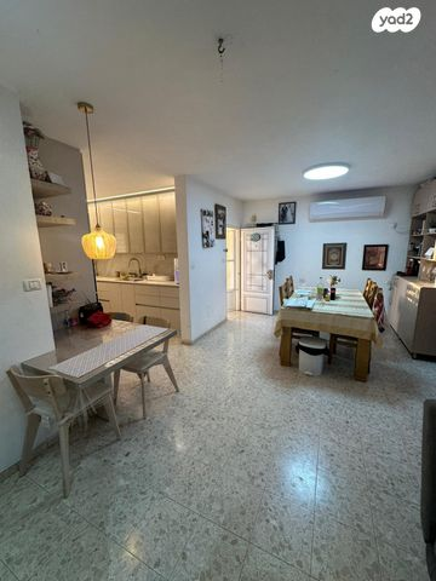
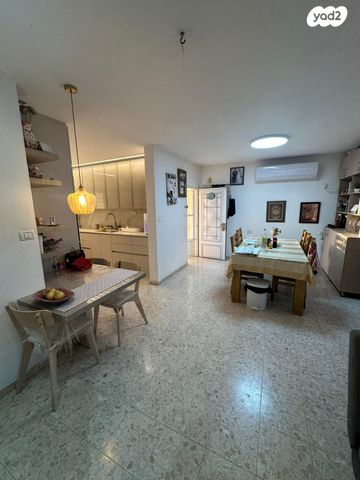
+ fruit bowl [31,287,76,306]
